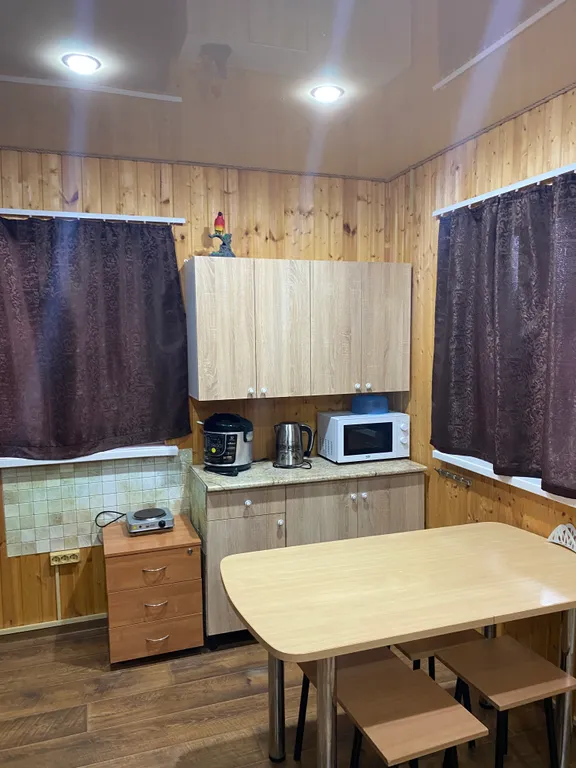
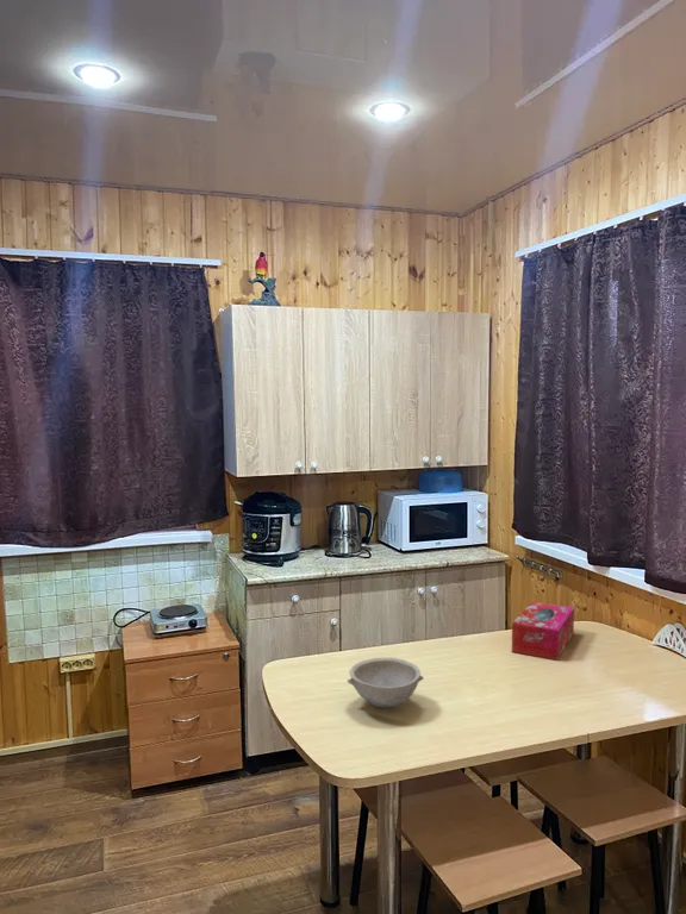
+ tissue box [511,601,575,661]
+ bowl [347,656,425,709]
